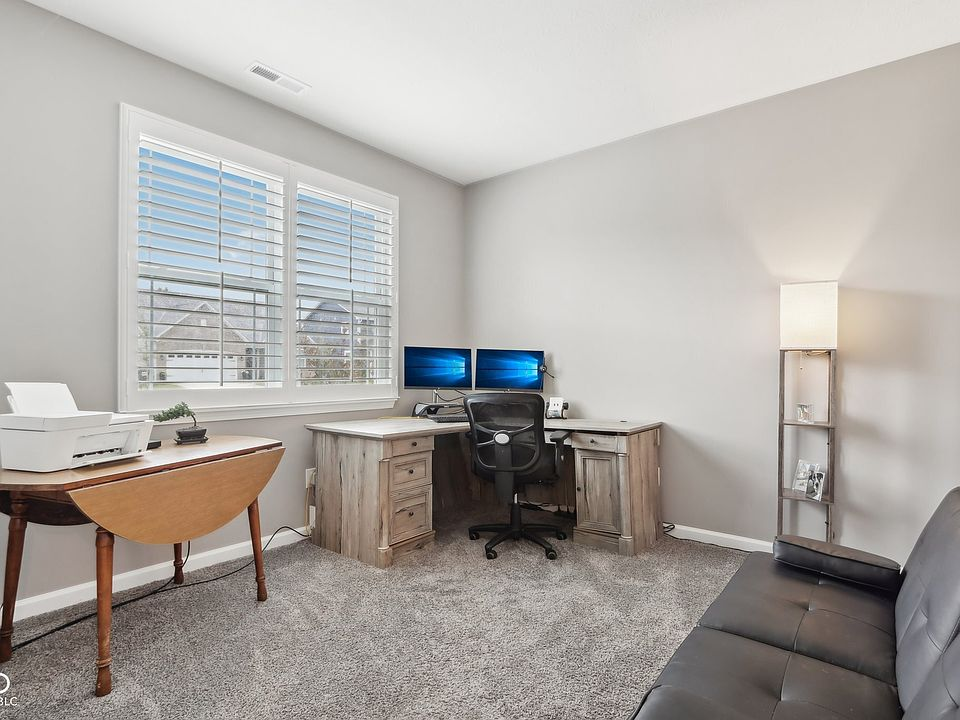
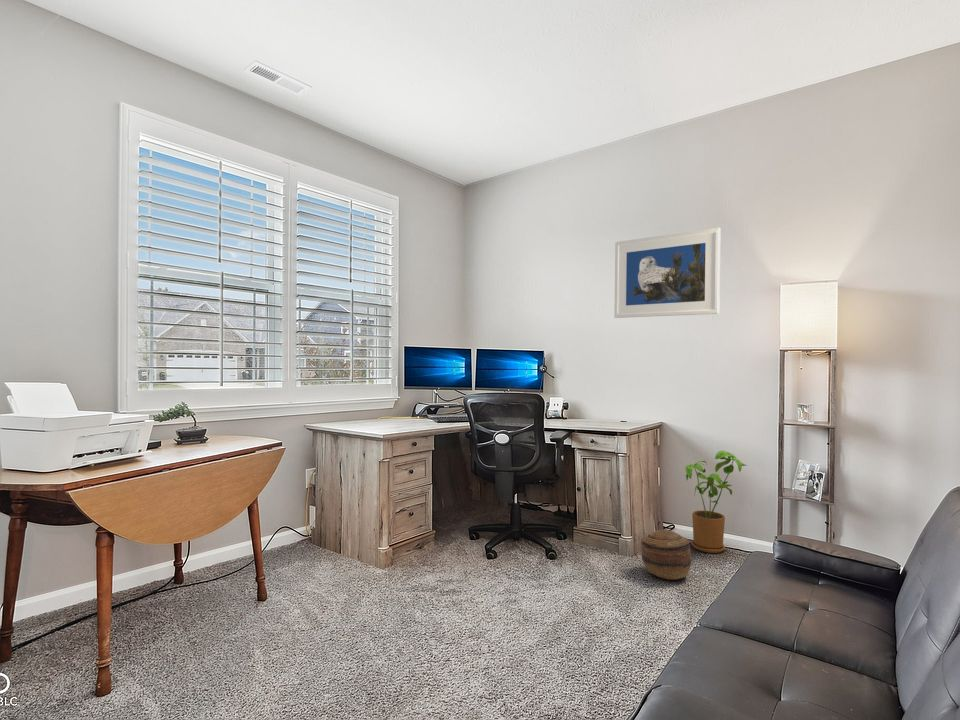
+ basket [640,529,692,581]
+ house plant [684,450,747,554]
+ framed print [613,227,721,319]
